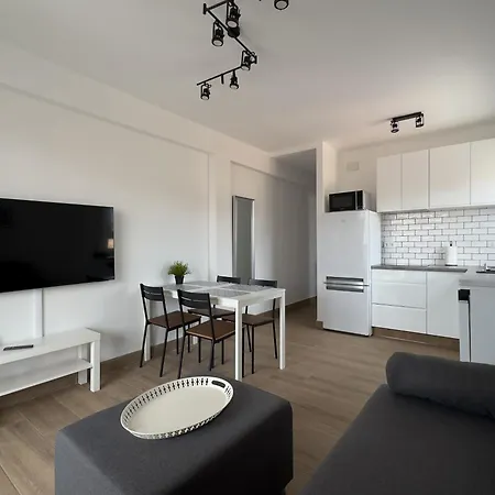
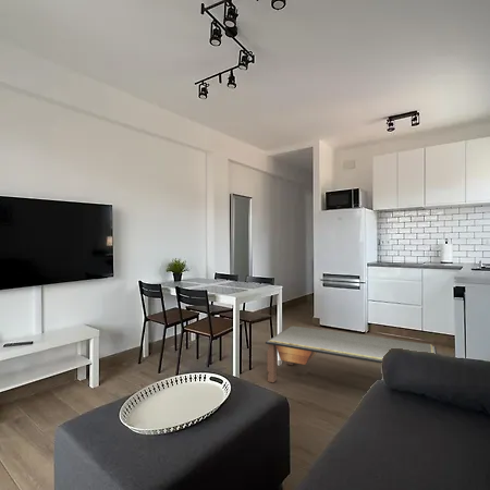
+ coffee table [265,326,438,383]
